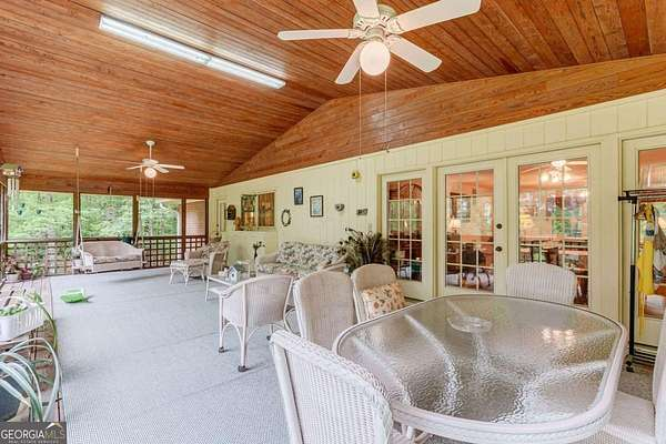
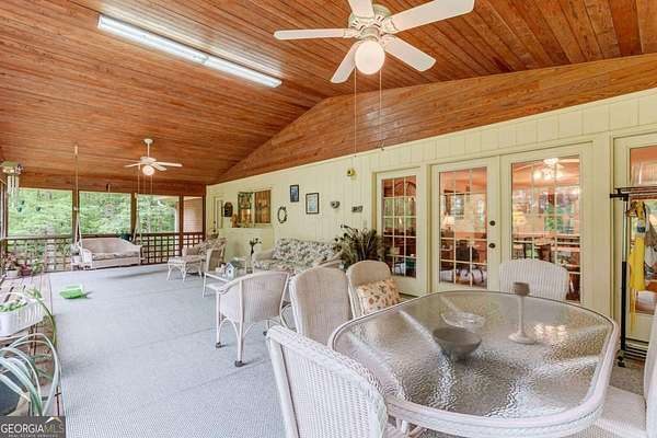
+ bowl [430,326,483,361]
+ candle holder [507,281,537,345]
